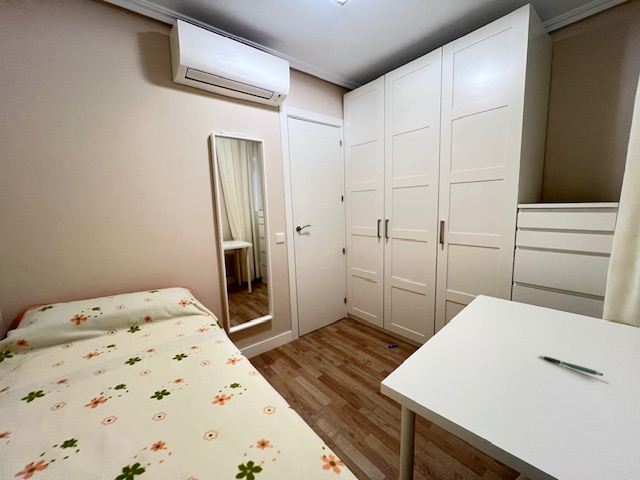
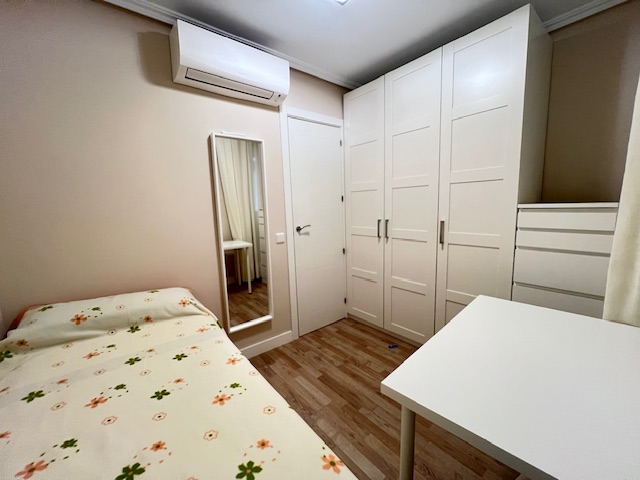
- pen [538,355,604,377]
